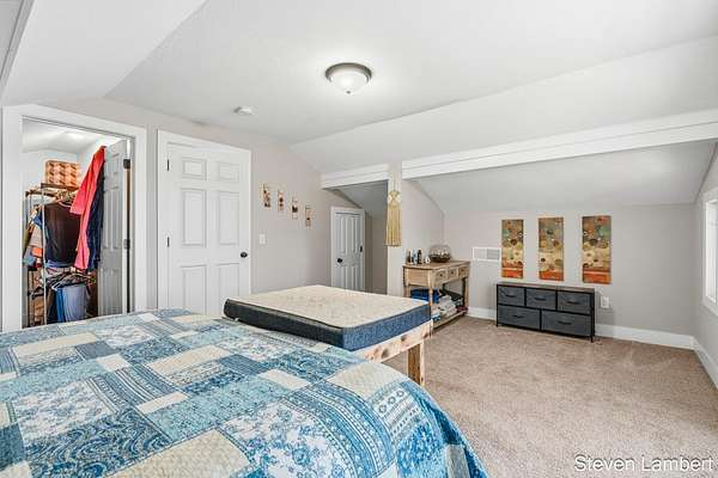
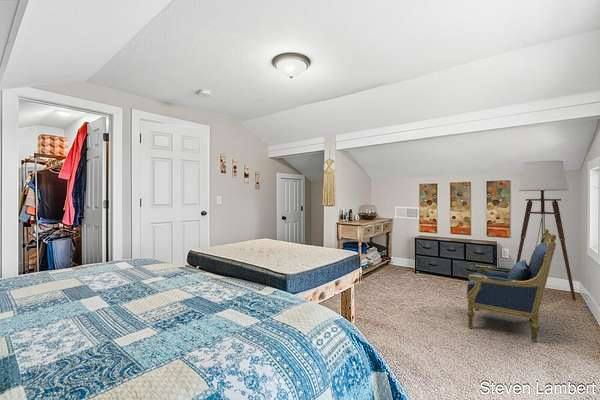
+ floor lamp [515,160,577,301]
+ armchair [466,228,557,343]
